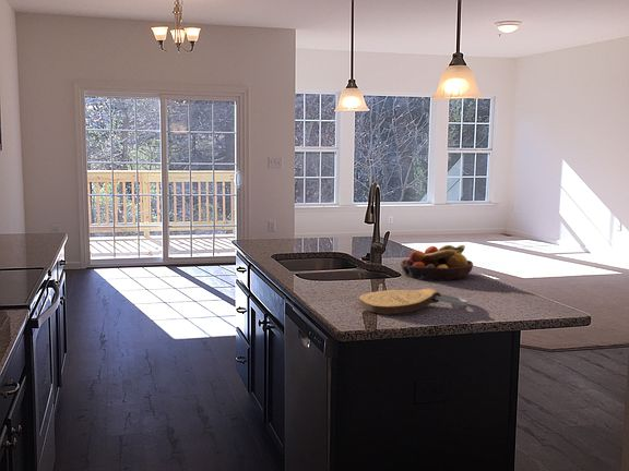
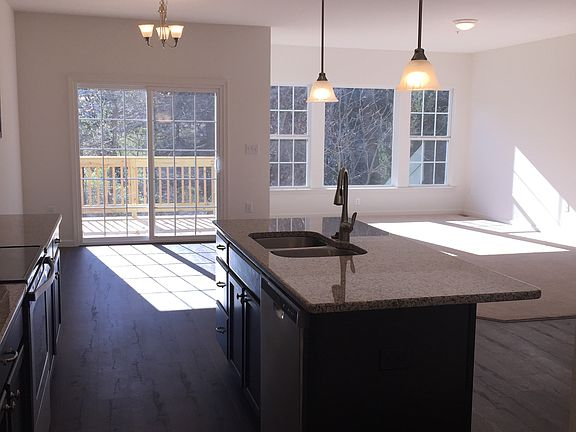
- key chain [358,288,468,314]
- fruit bowl [400,244,474,281]
